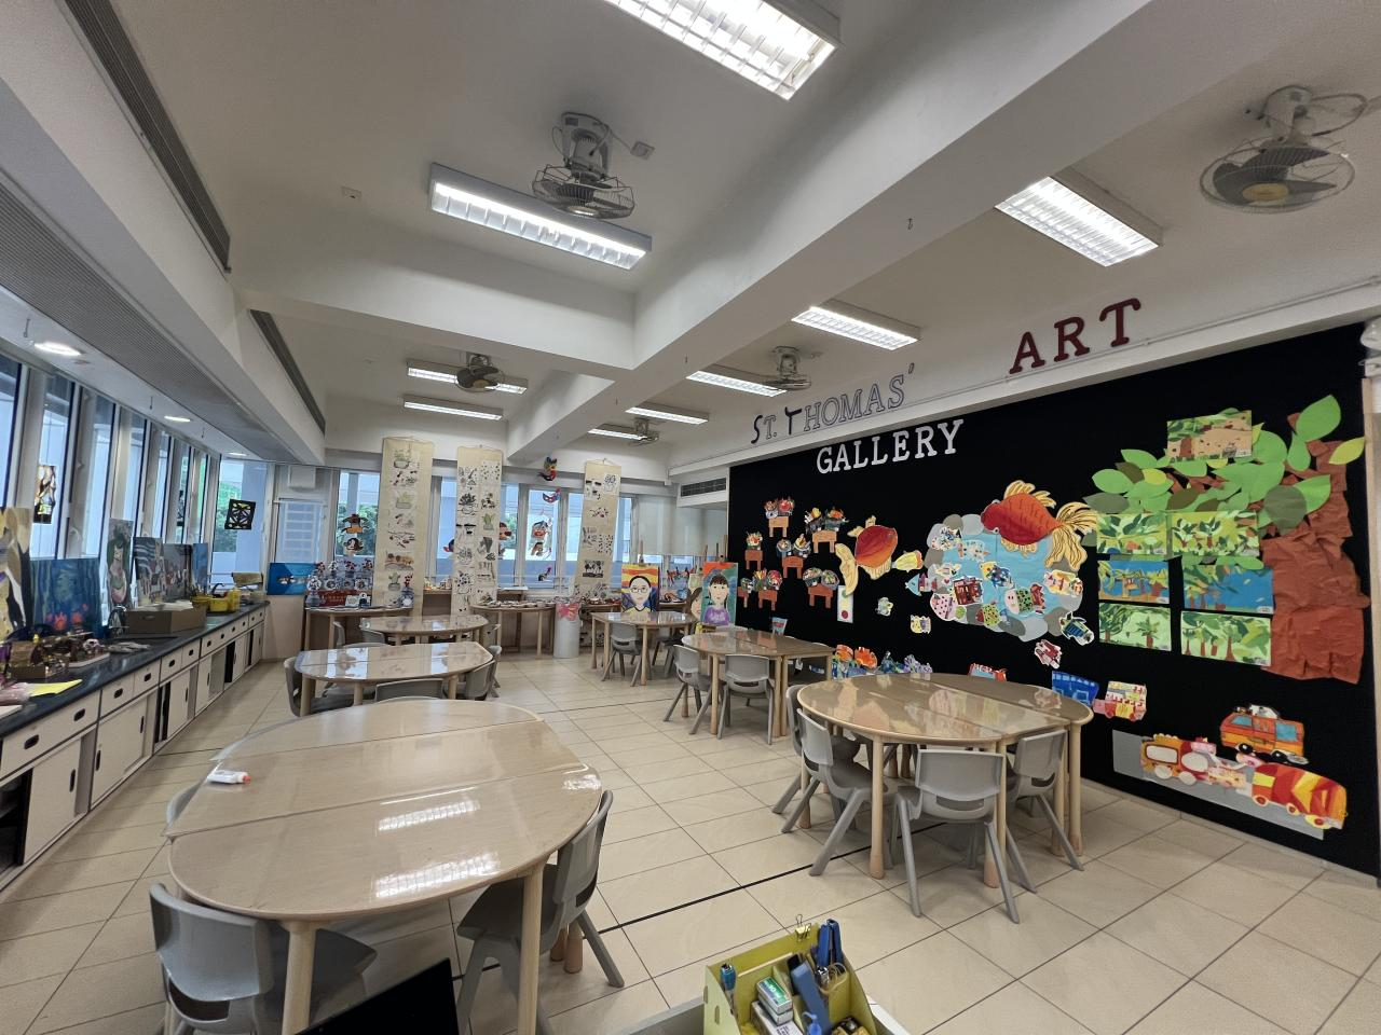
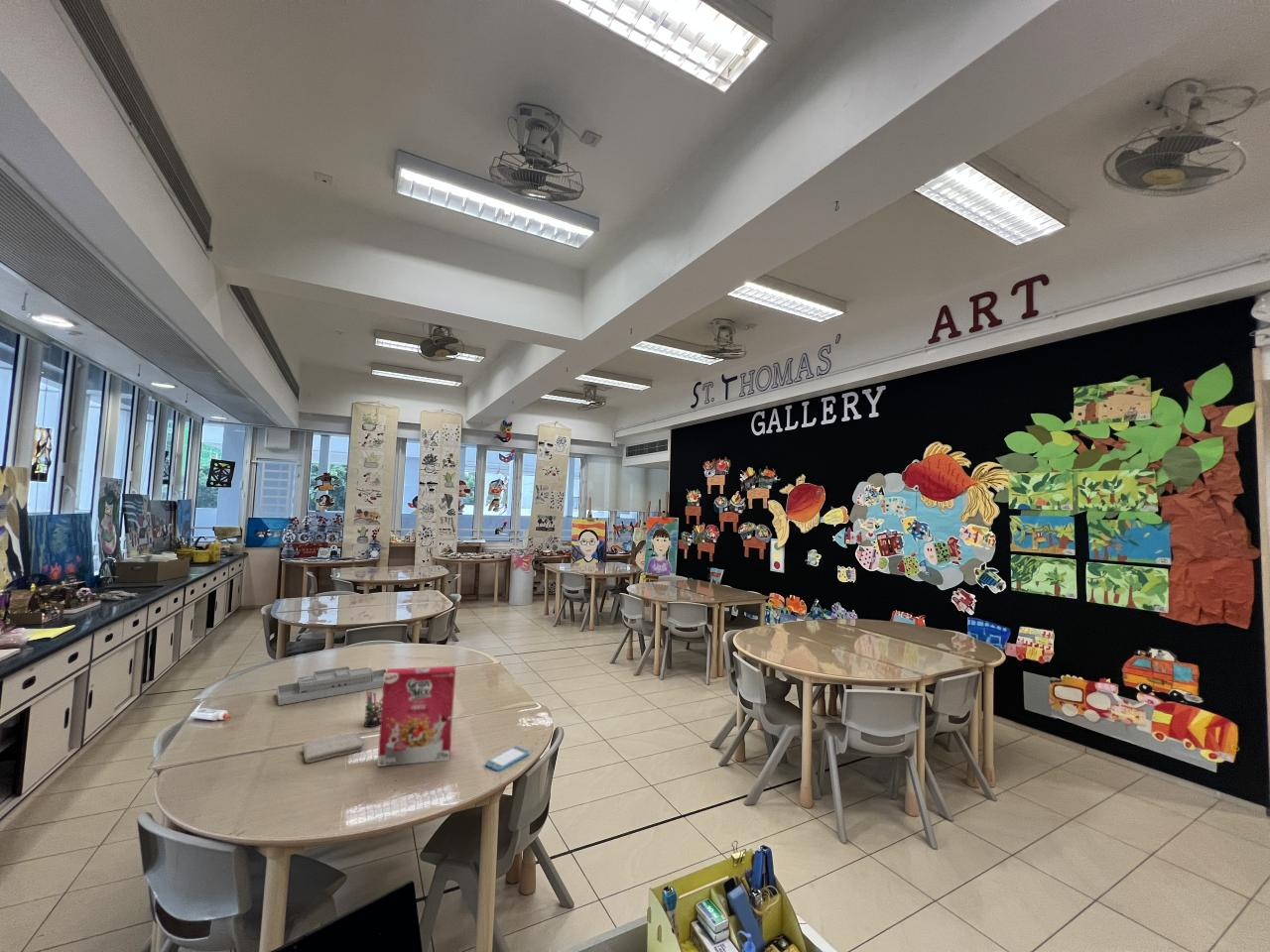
+ washcloth [301,732,365,764]
+ desk organizer [276,665,387,706]
+ cereal box [376,665,457,768]
+ smartphone [484,745,530,773]
+ pen holder [363,690,382,728]
